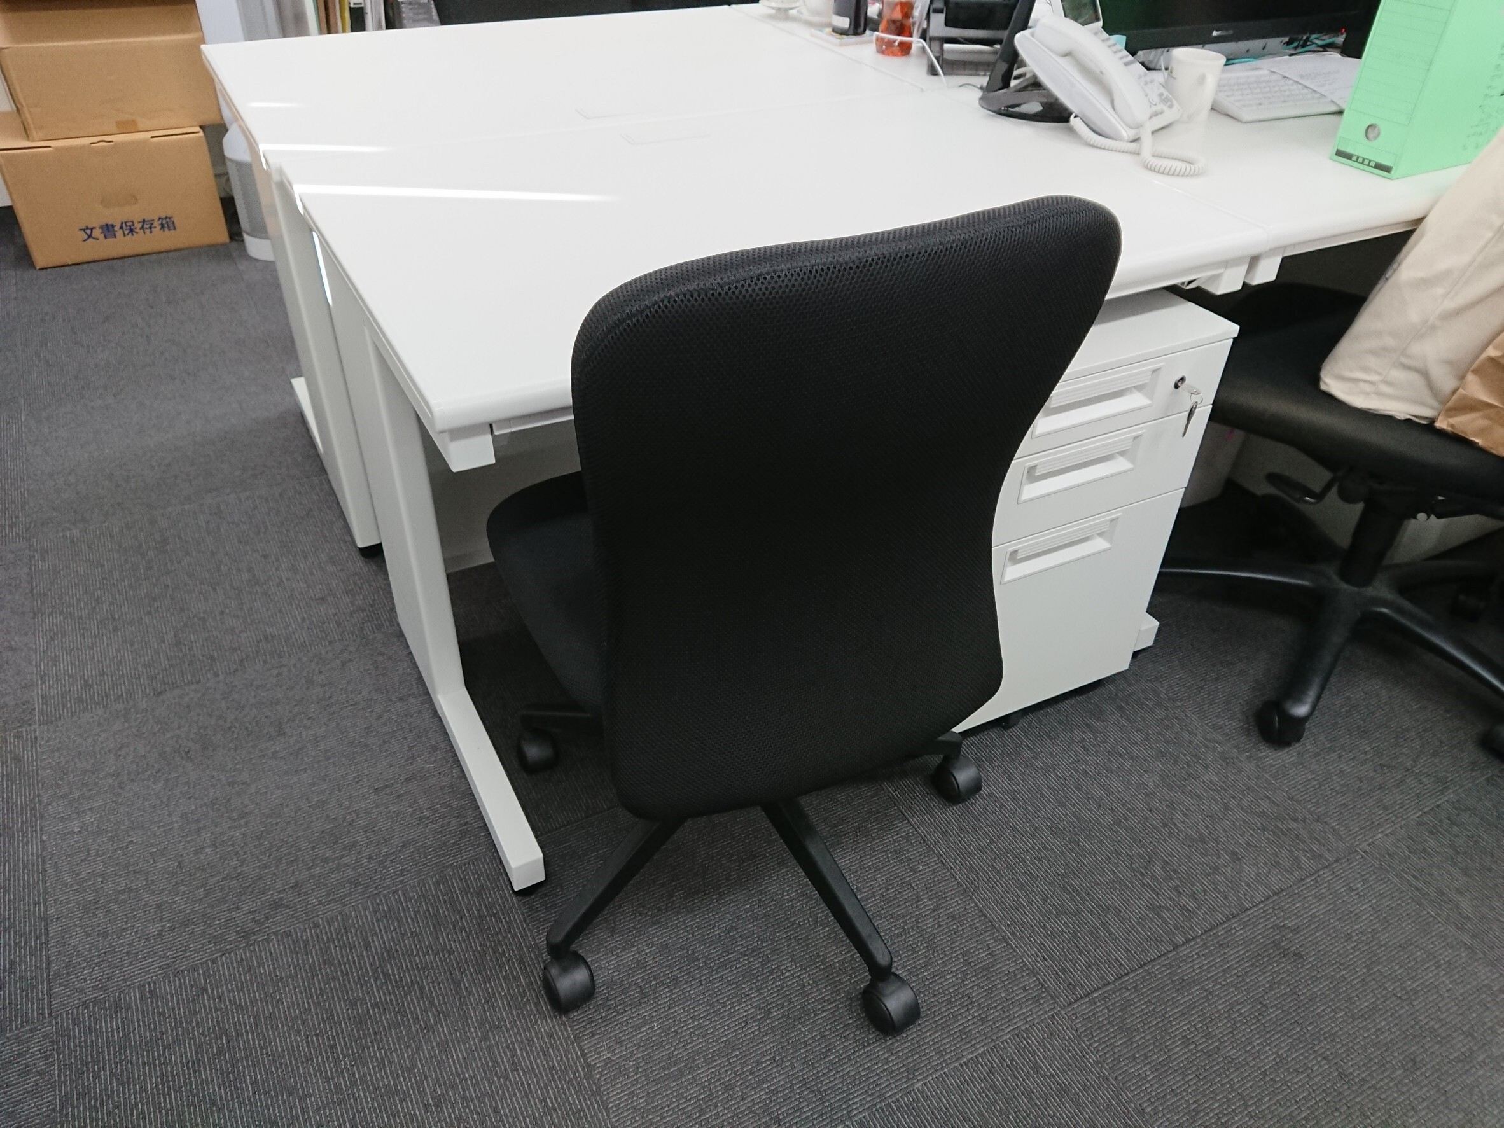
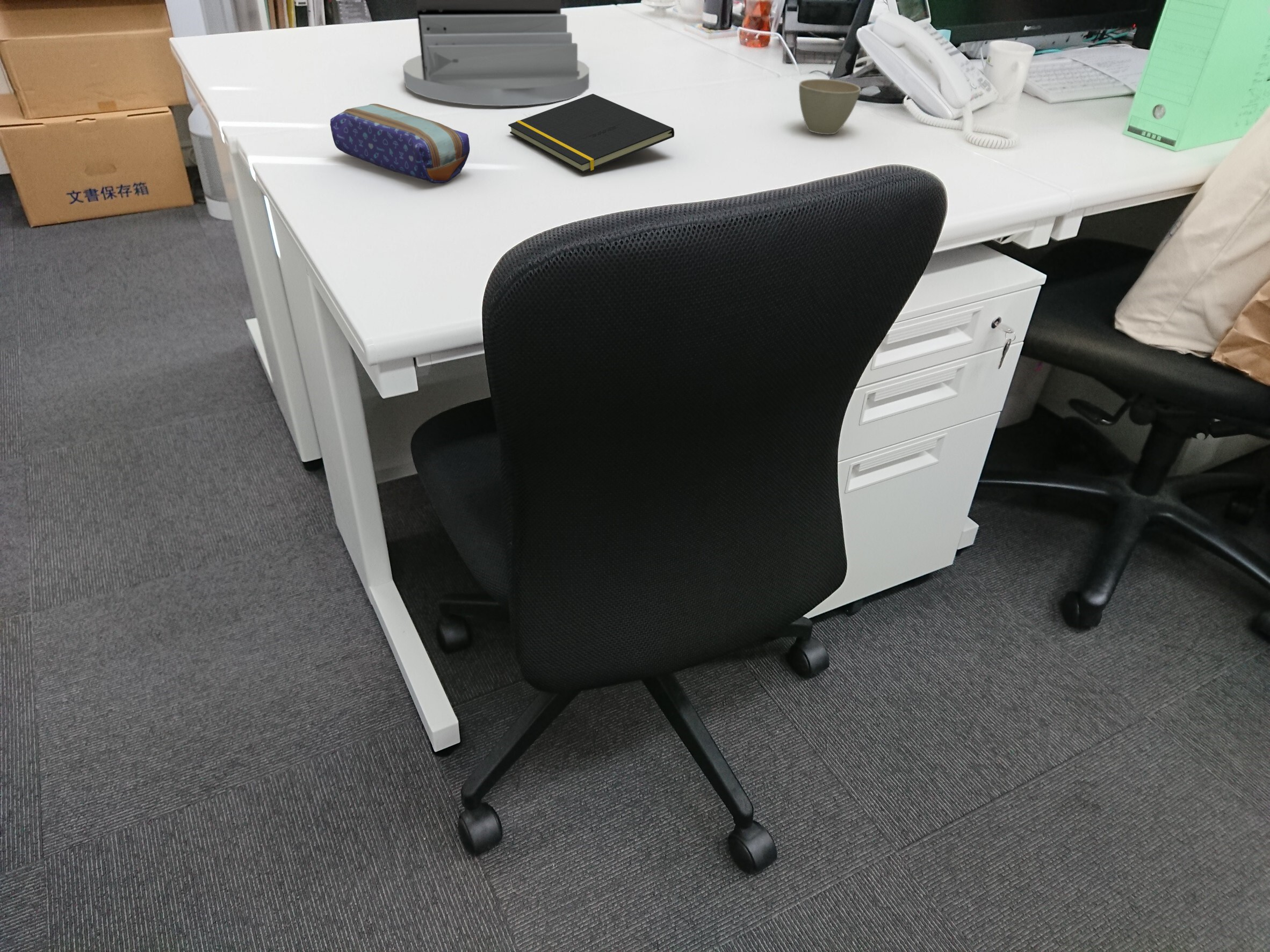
+ flower pot [798,78,861,135]
+ pencil case [329,103,470,184]
+ notepad [508,93,675,173]
+ desk organizer [402,0,590,107]
